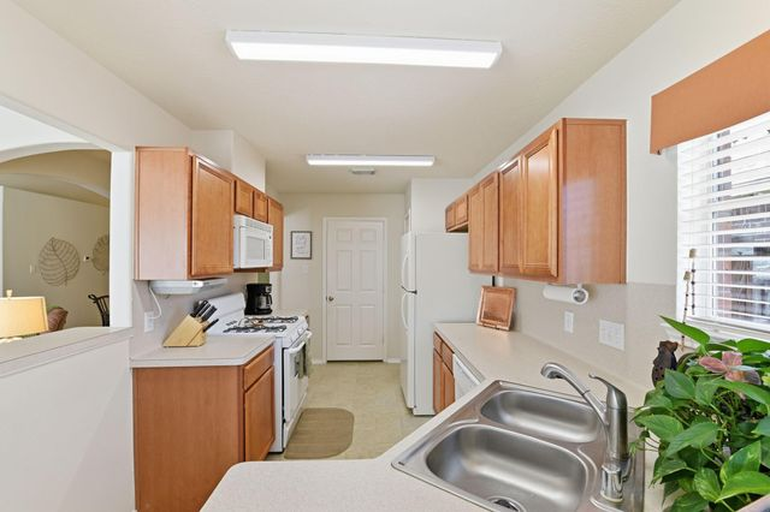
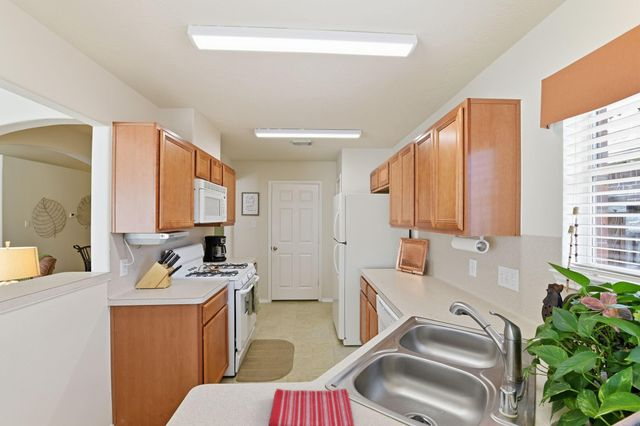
+ dish towel [268,388,355,426]
